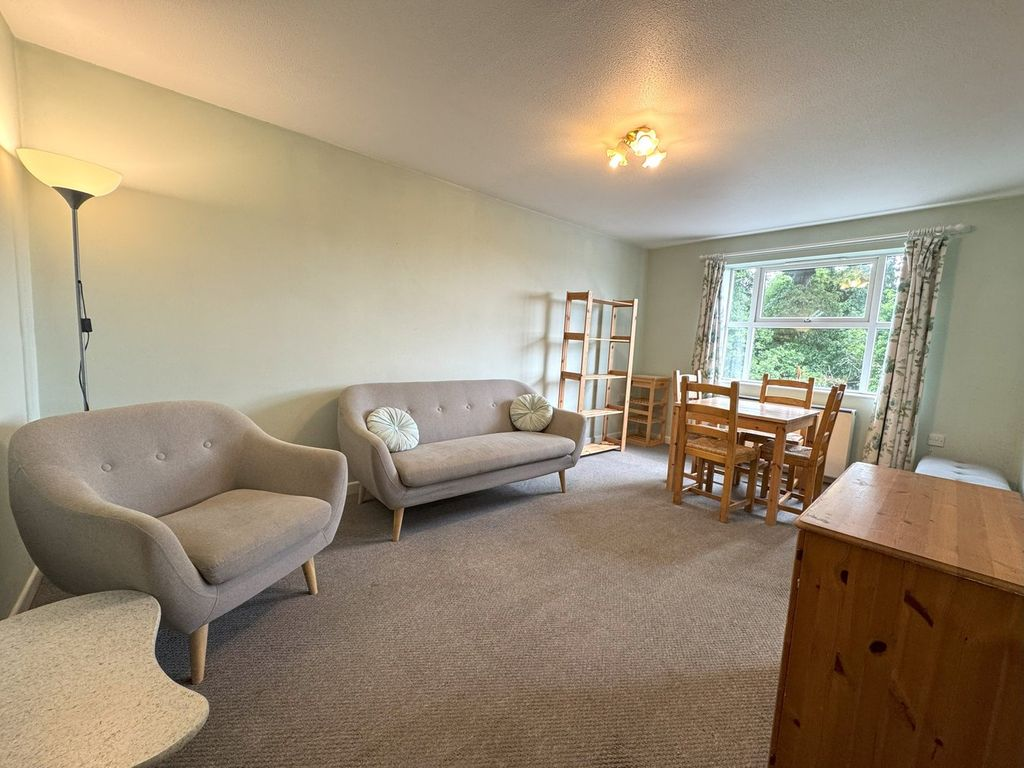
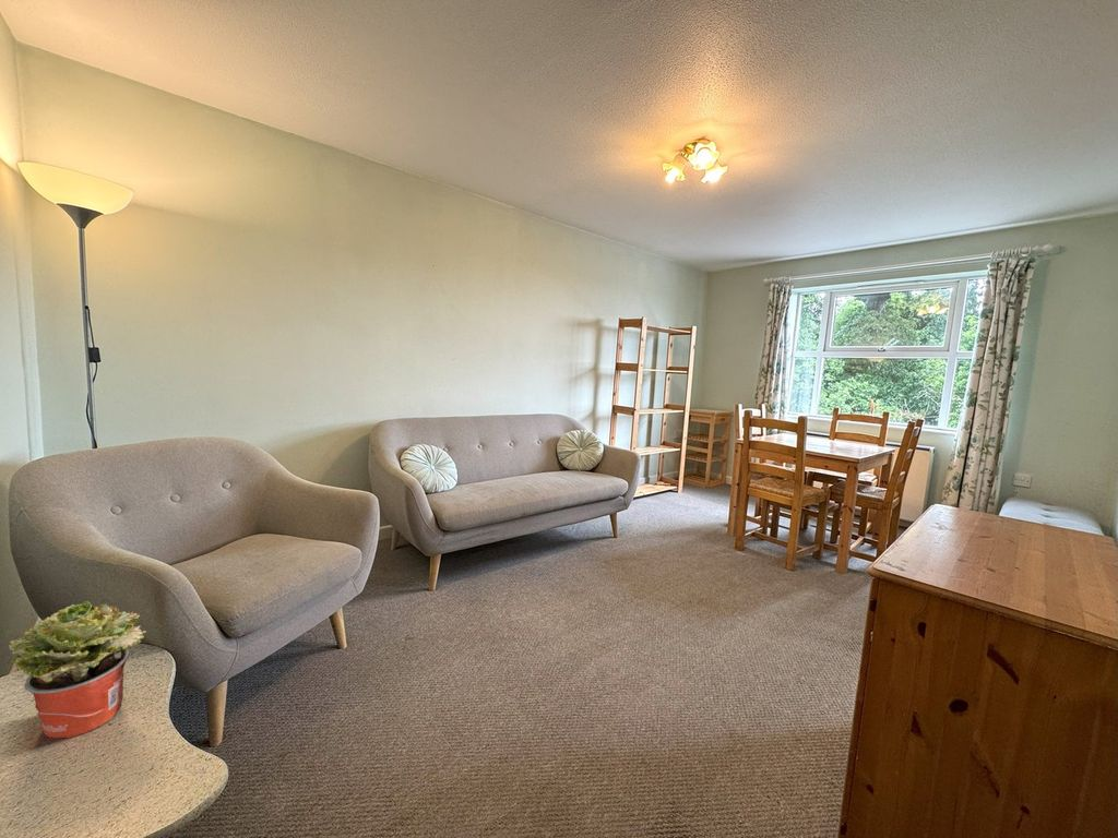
+ potted plant [7,600,147,740]
